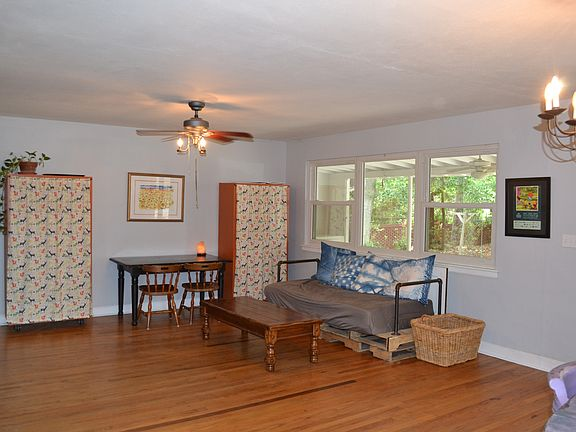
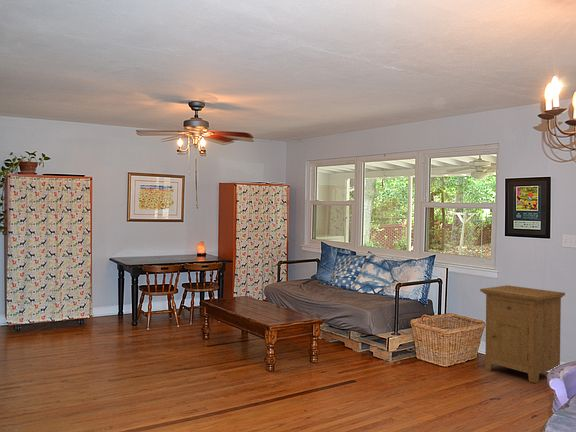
+ nightstand [479,284,566,384]
